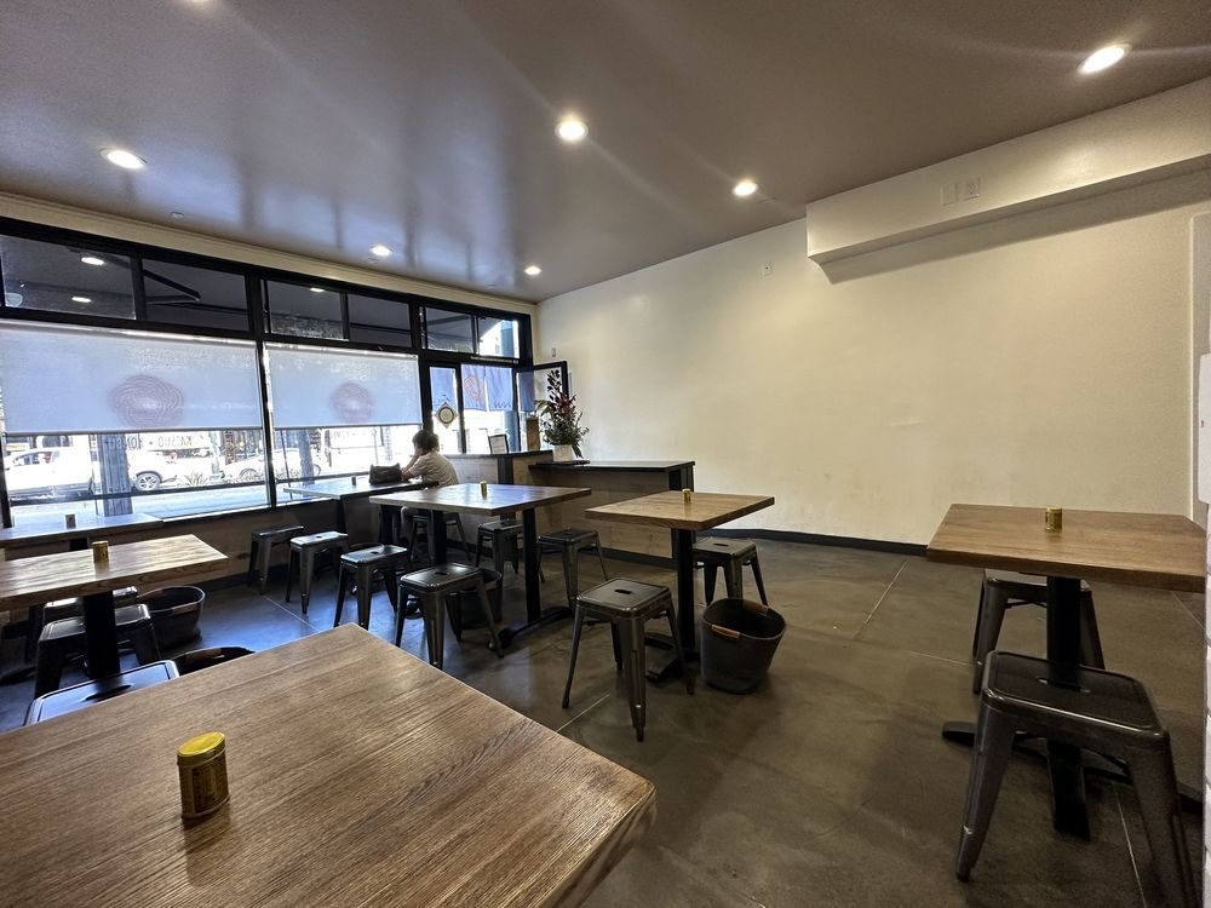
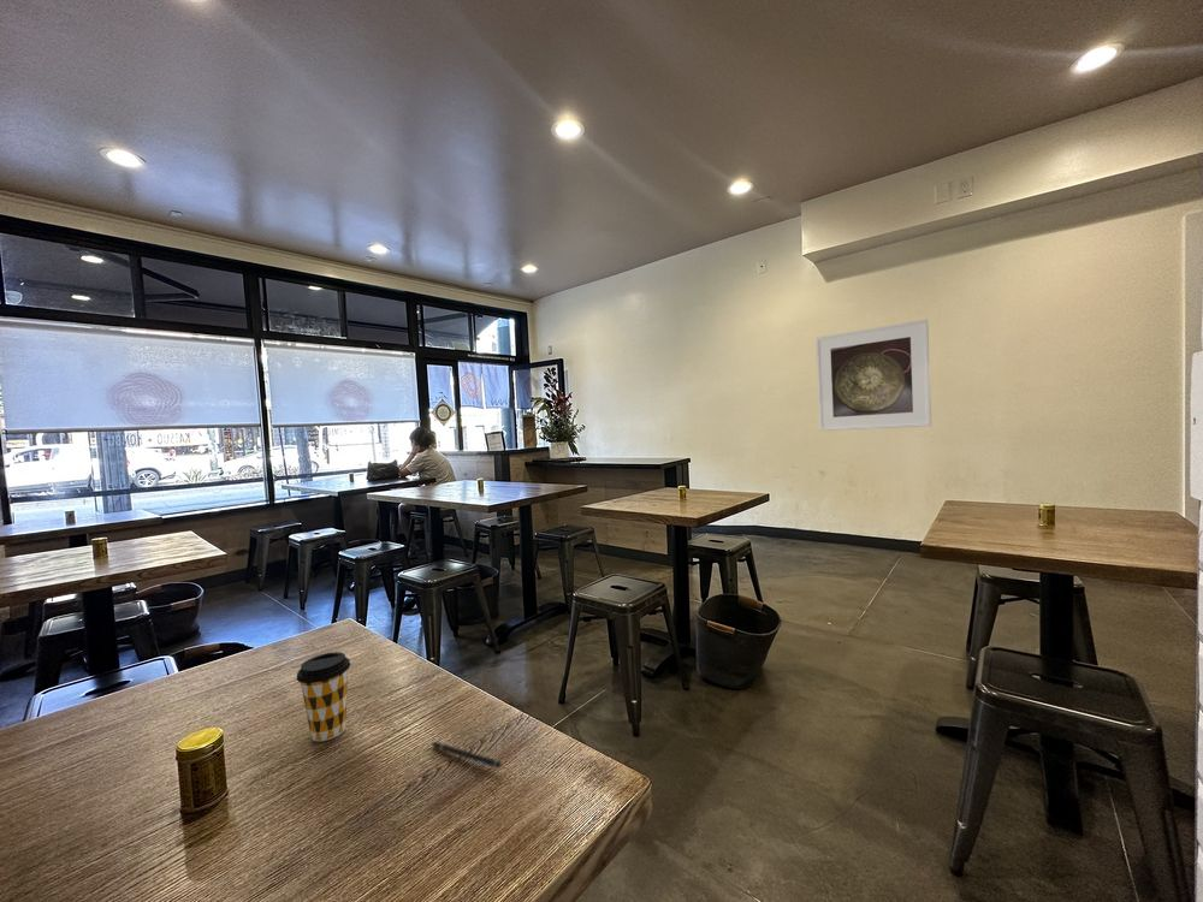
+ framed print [814,318,932,432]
+ pen [429,741,503,769]
+ coffee cup [296,651,351,742]
